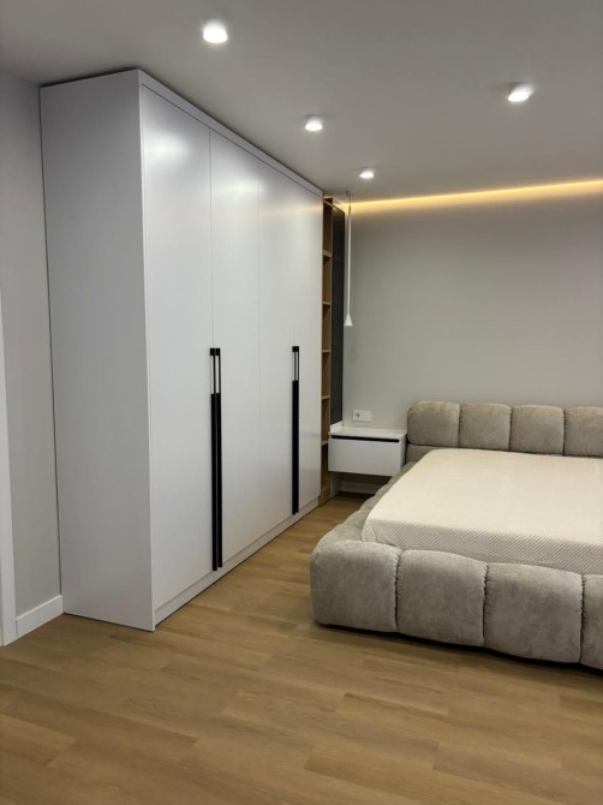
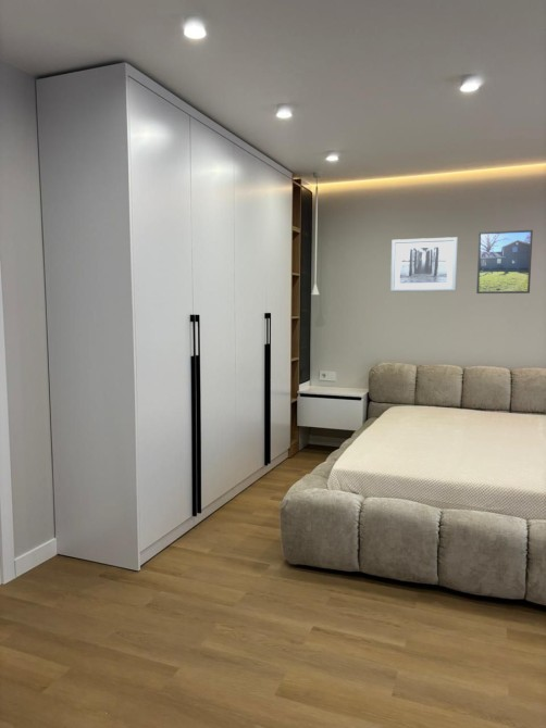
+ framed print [475,229,534,294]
+ wall art [389,236,459,293]
